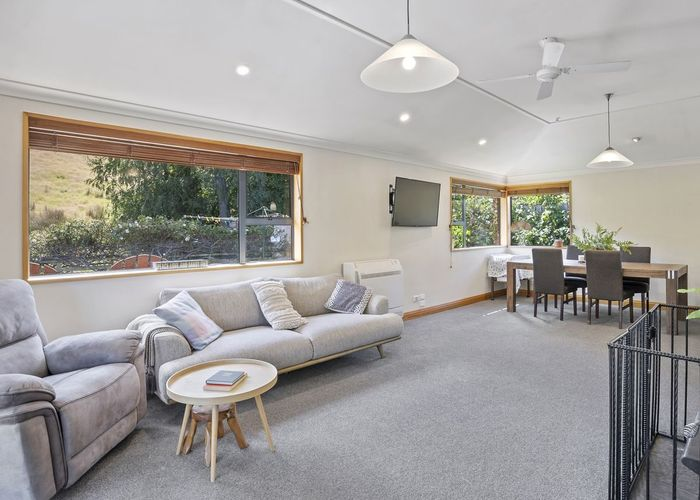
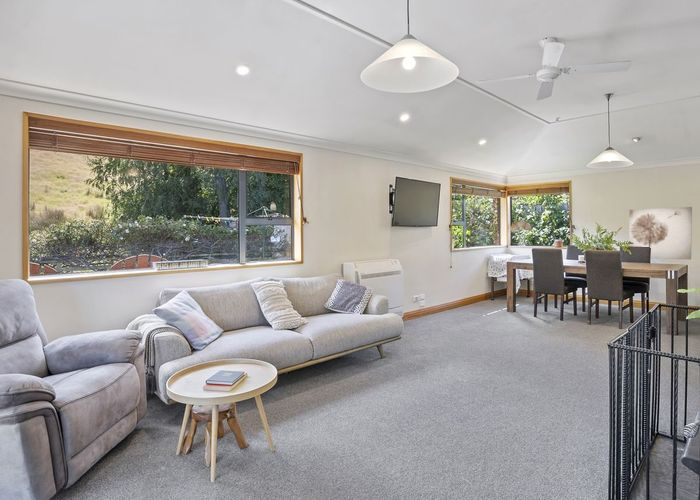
+ wall art [628,206,693,261]
